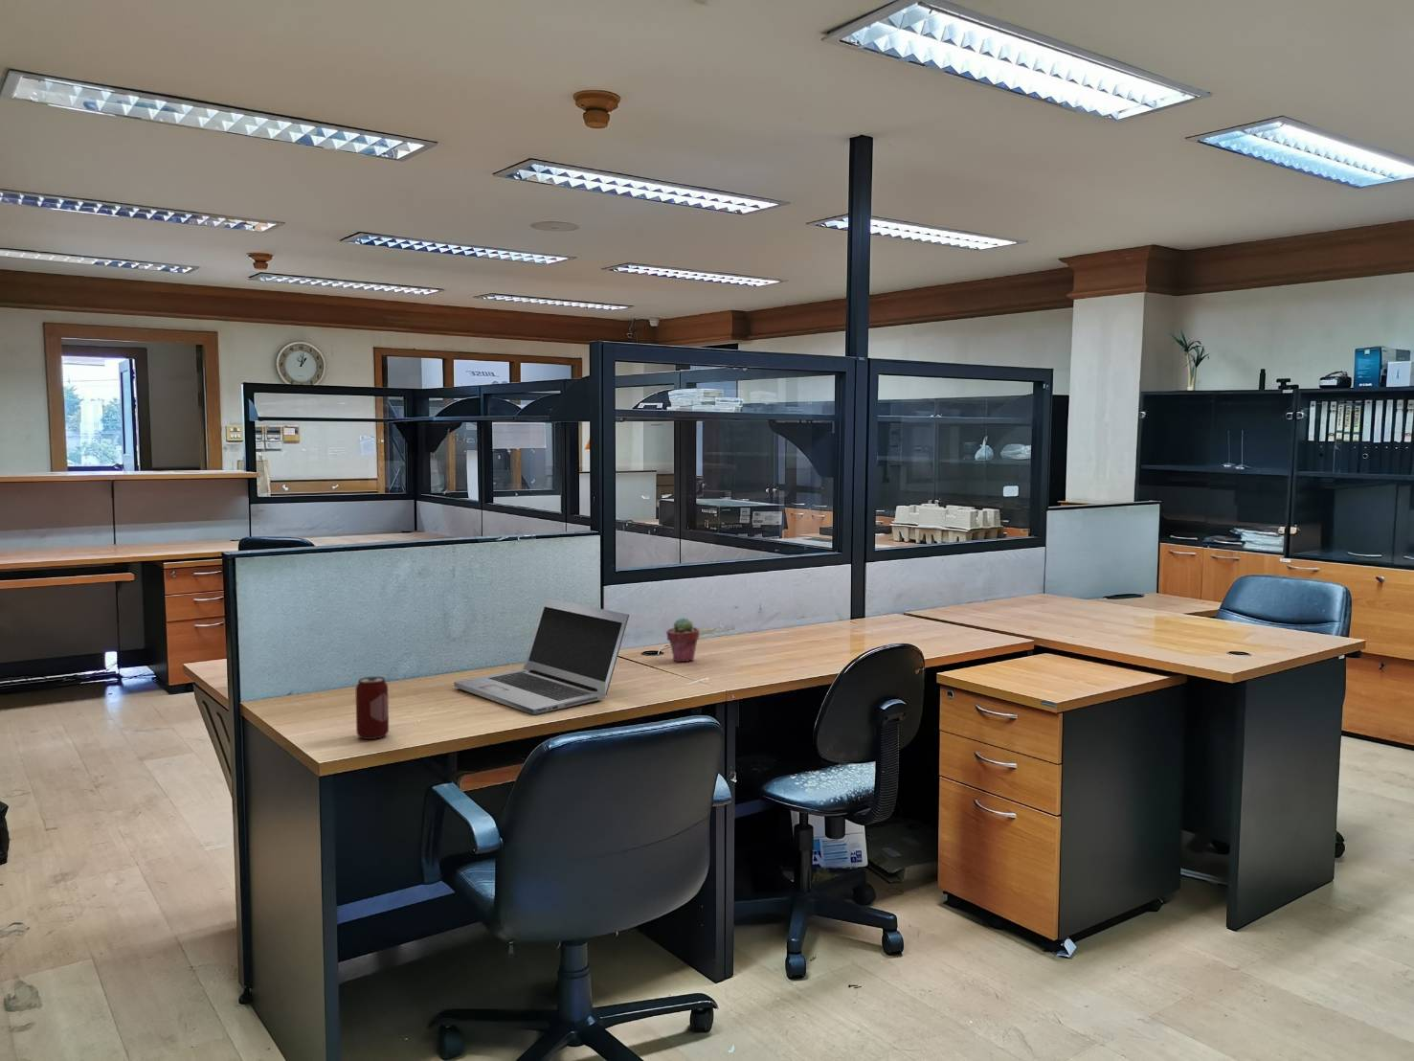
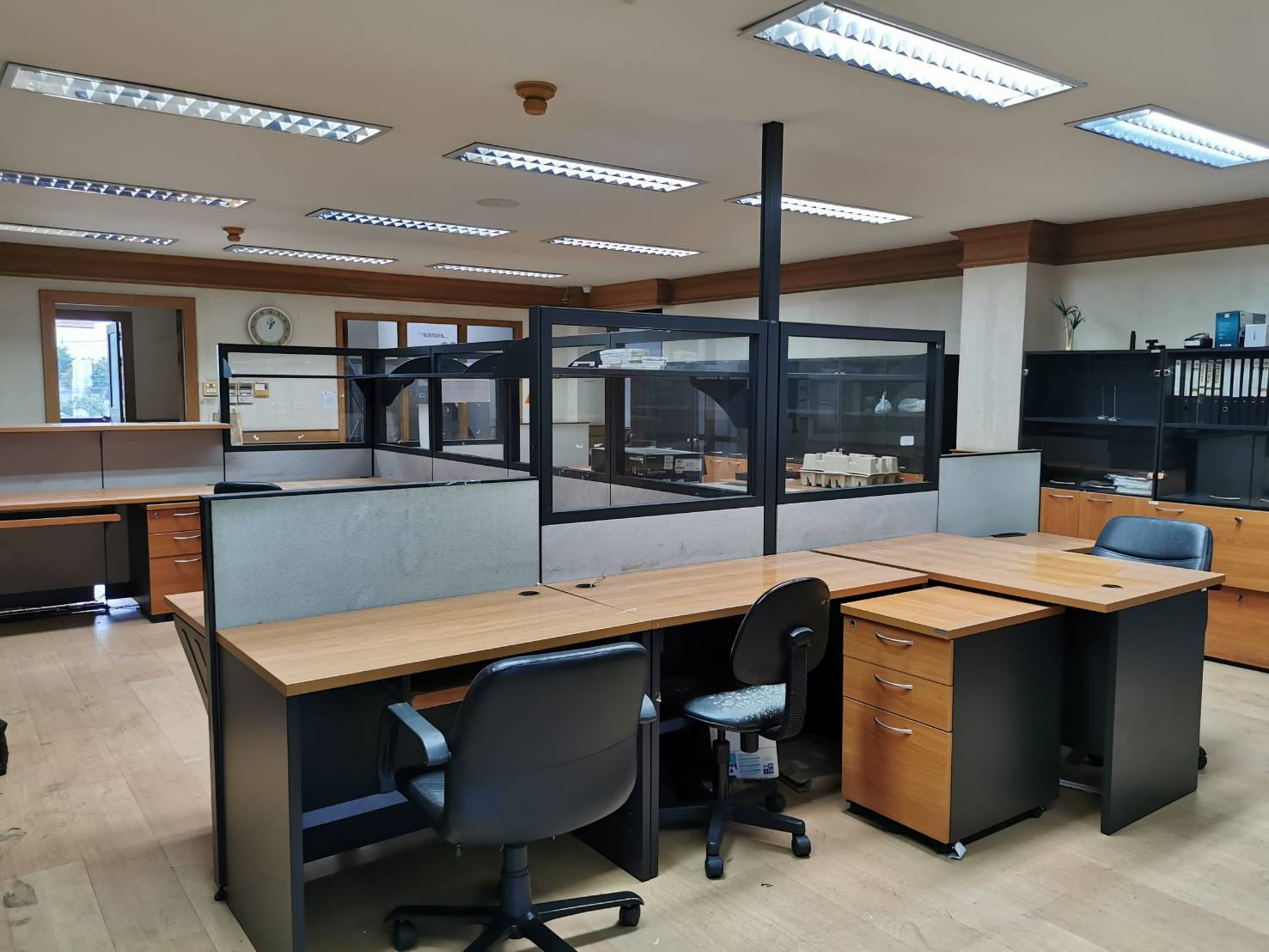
- beverage can [355,676,390,740]
- potted succulent [665,616,700,663]
- laptop [452,596,630,716]
